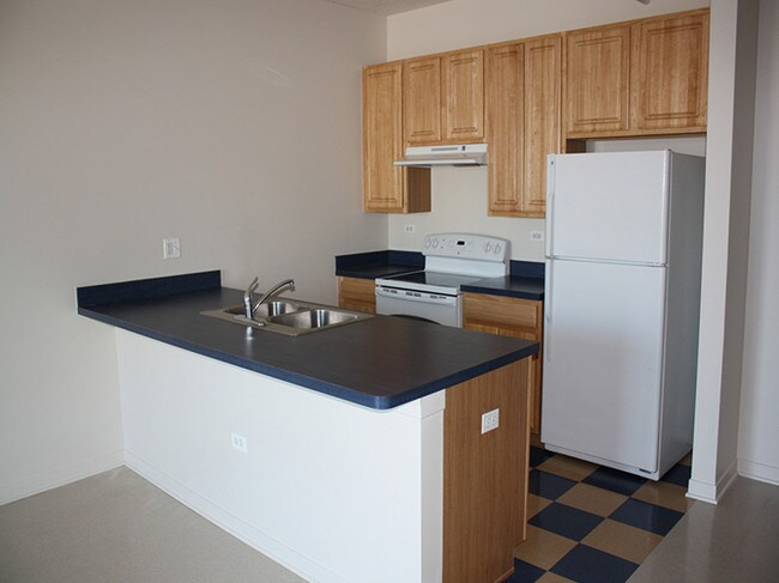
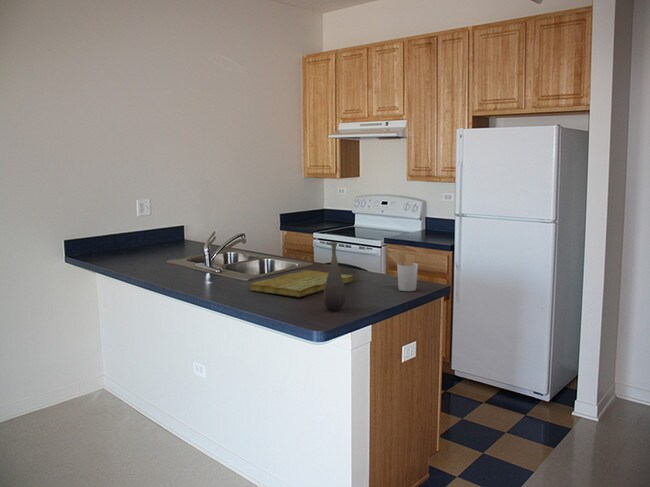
+ bottle [322,241,346,312]
+ cutting board [249,269,354,298]
+ utensil holder [386,250,419,292]
